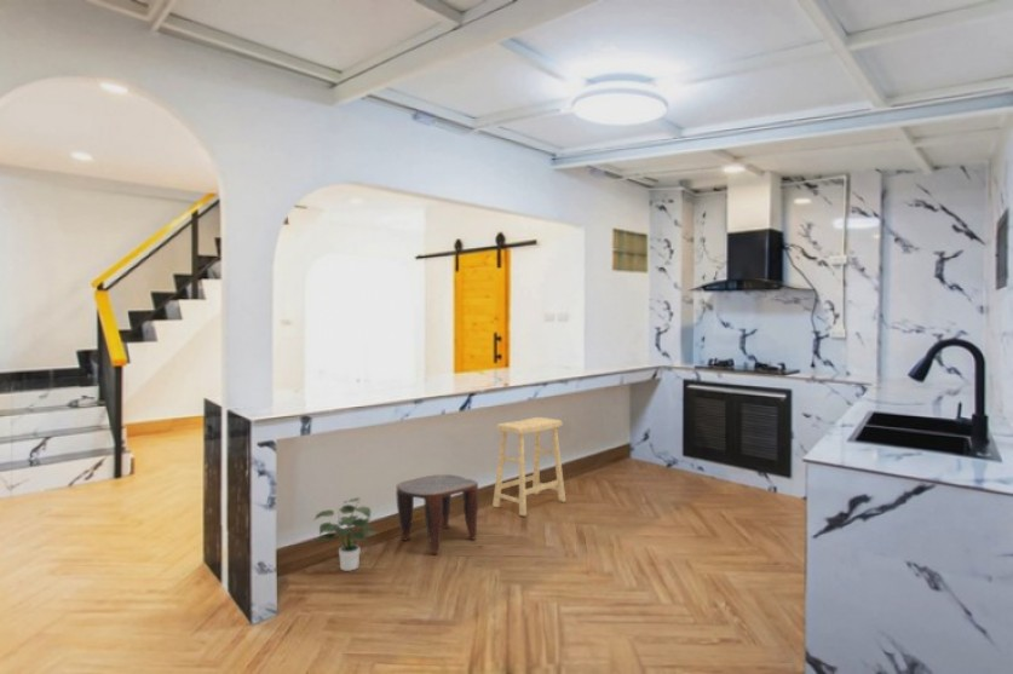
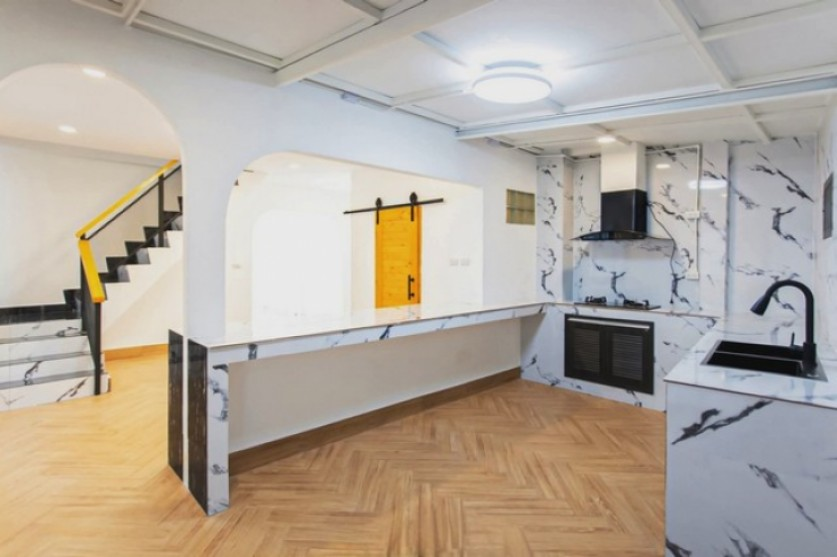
- stool [491,416,566,517]
- potted plant [313,496,379,572]
- stool [395,473,480,554]
